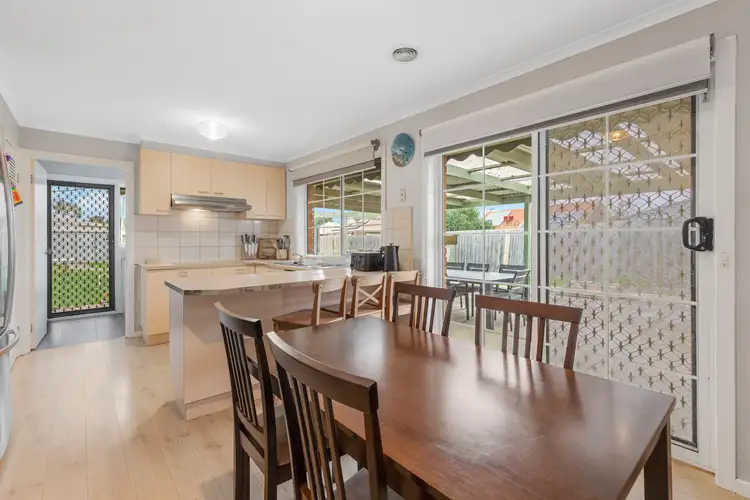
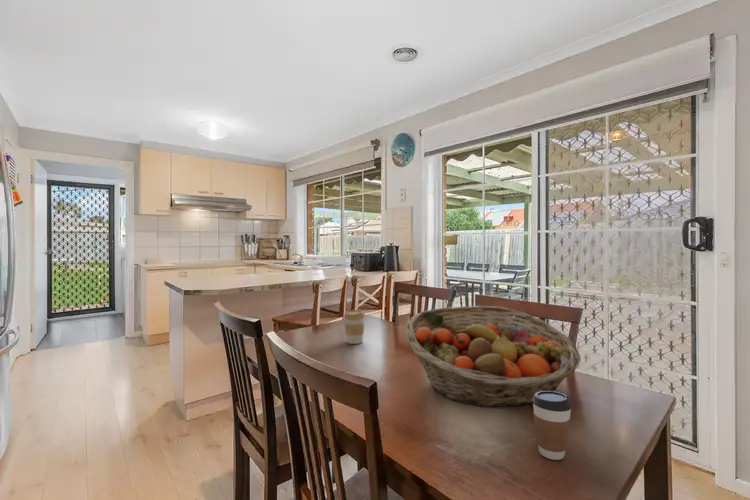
+ coffee cup [532,391,573,461]
+ fruit basket [405,305,582,408]
+ coffee cup [342,309,366,345]
